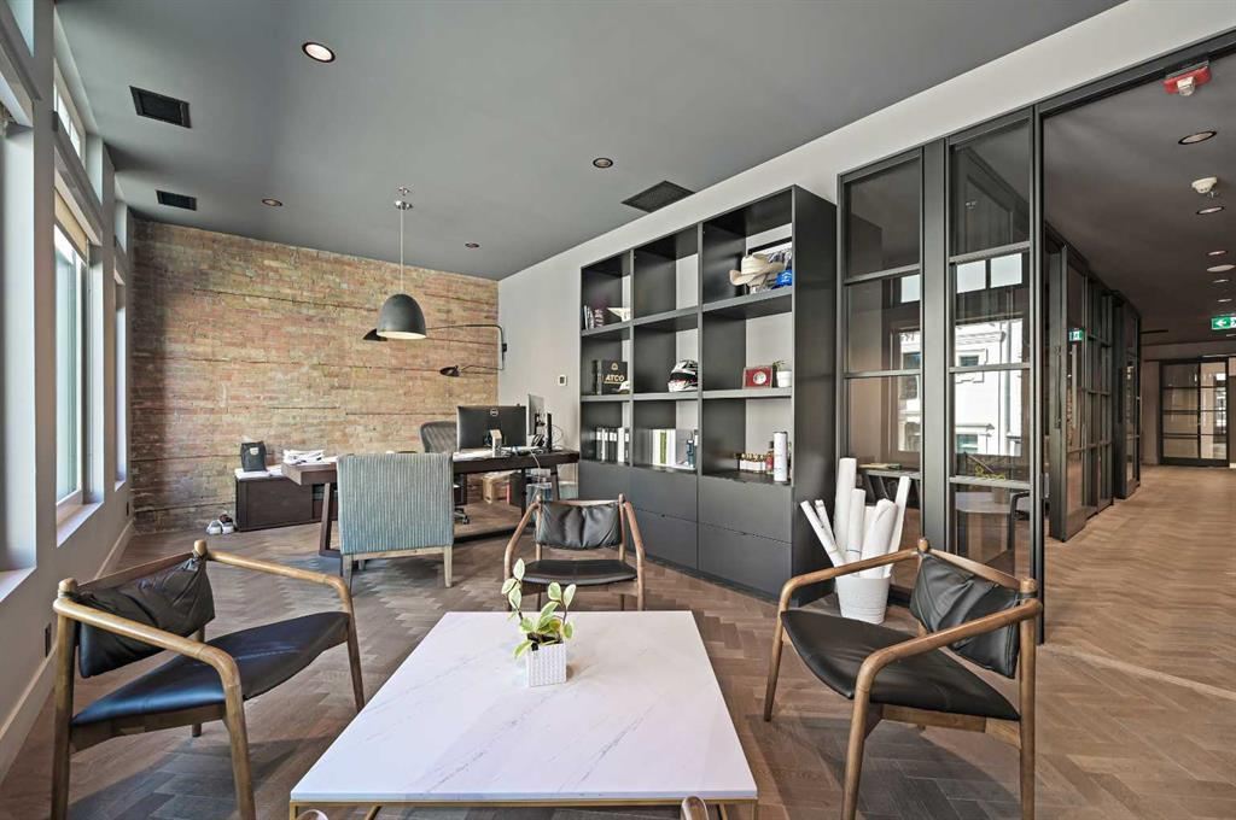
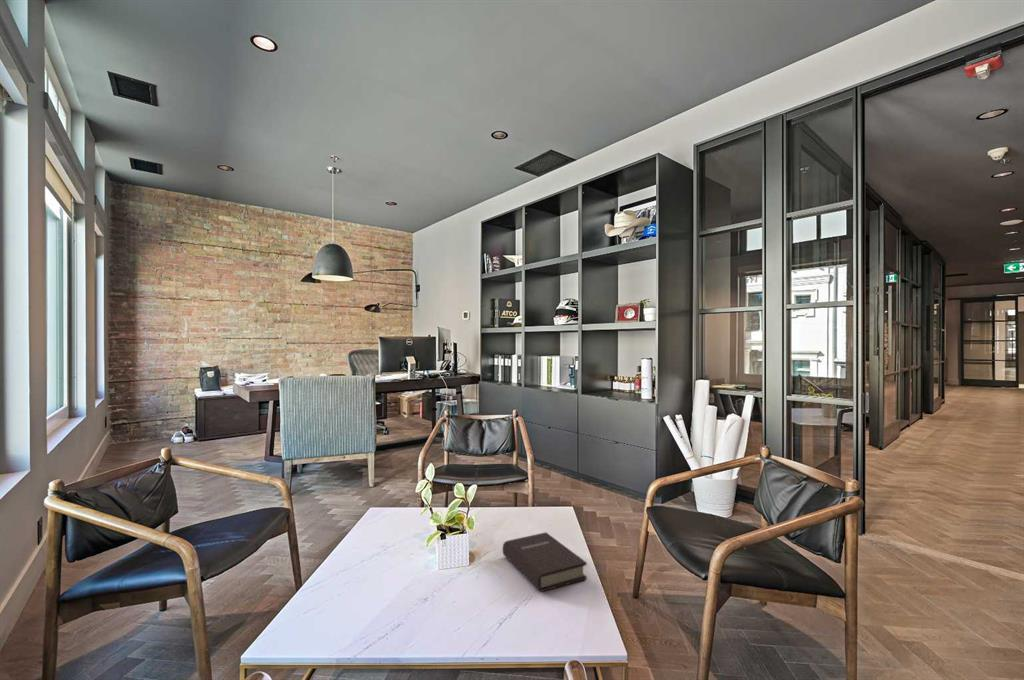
+ book [501,531,588,593]
